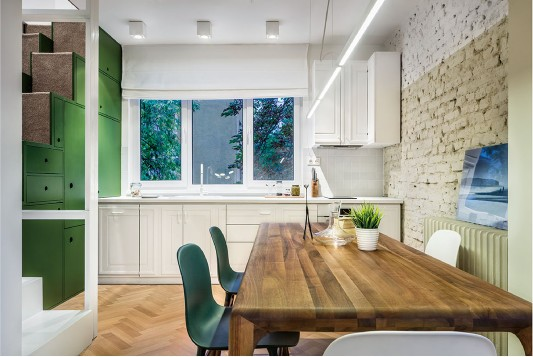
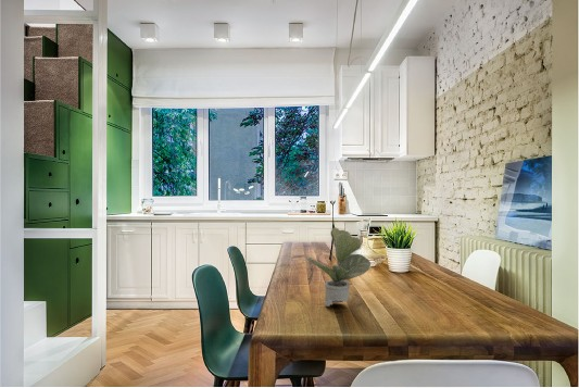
+ potted plant [306,227,372,308]
